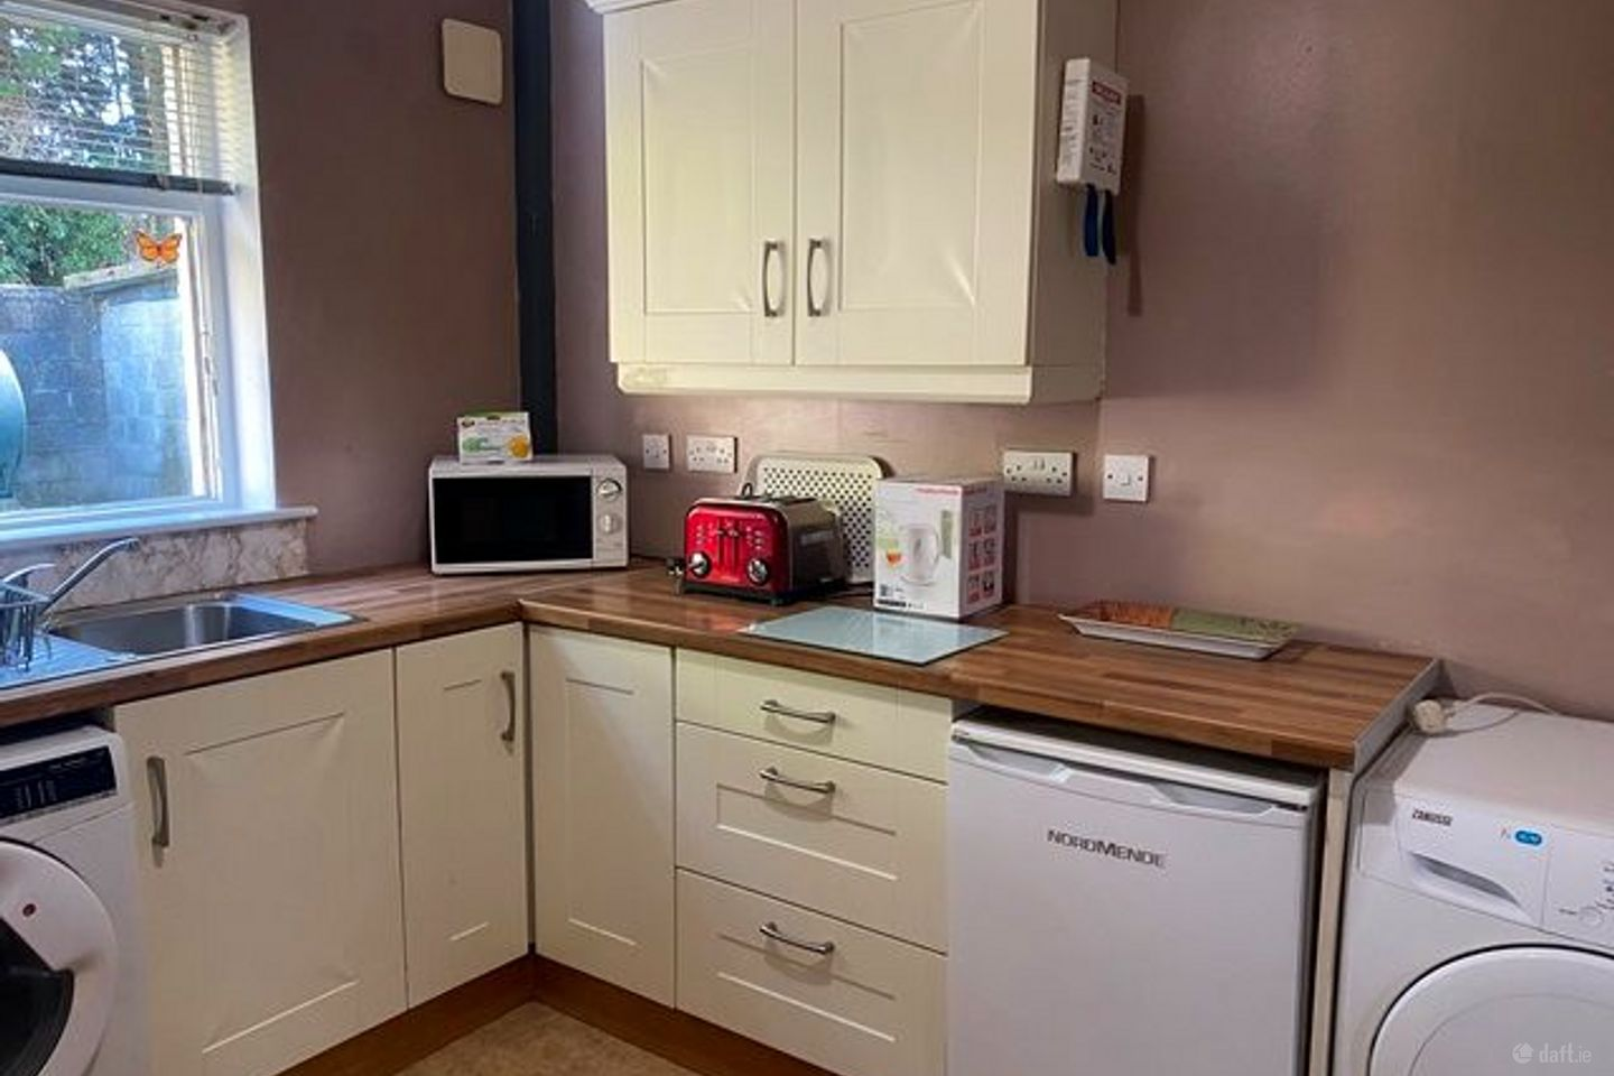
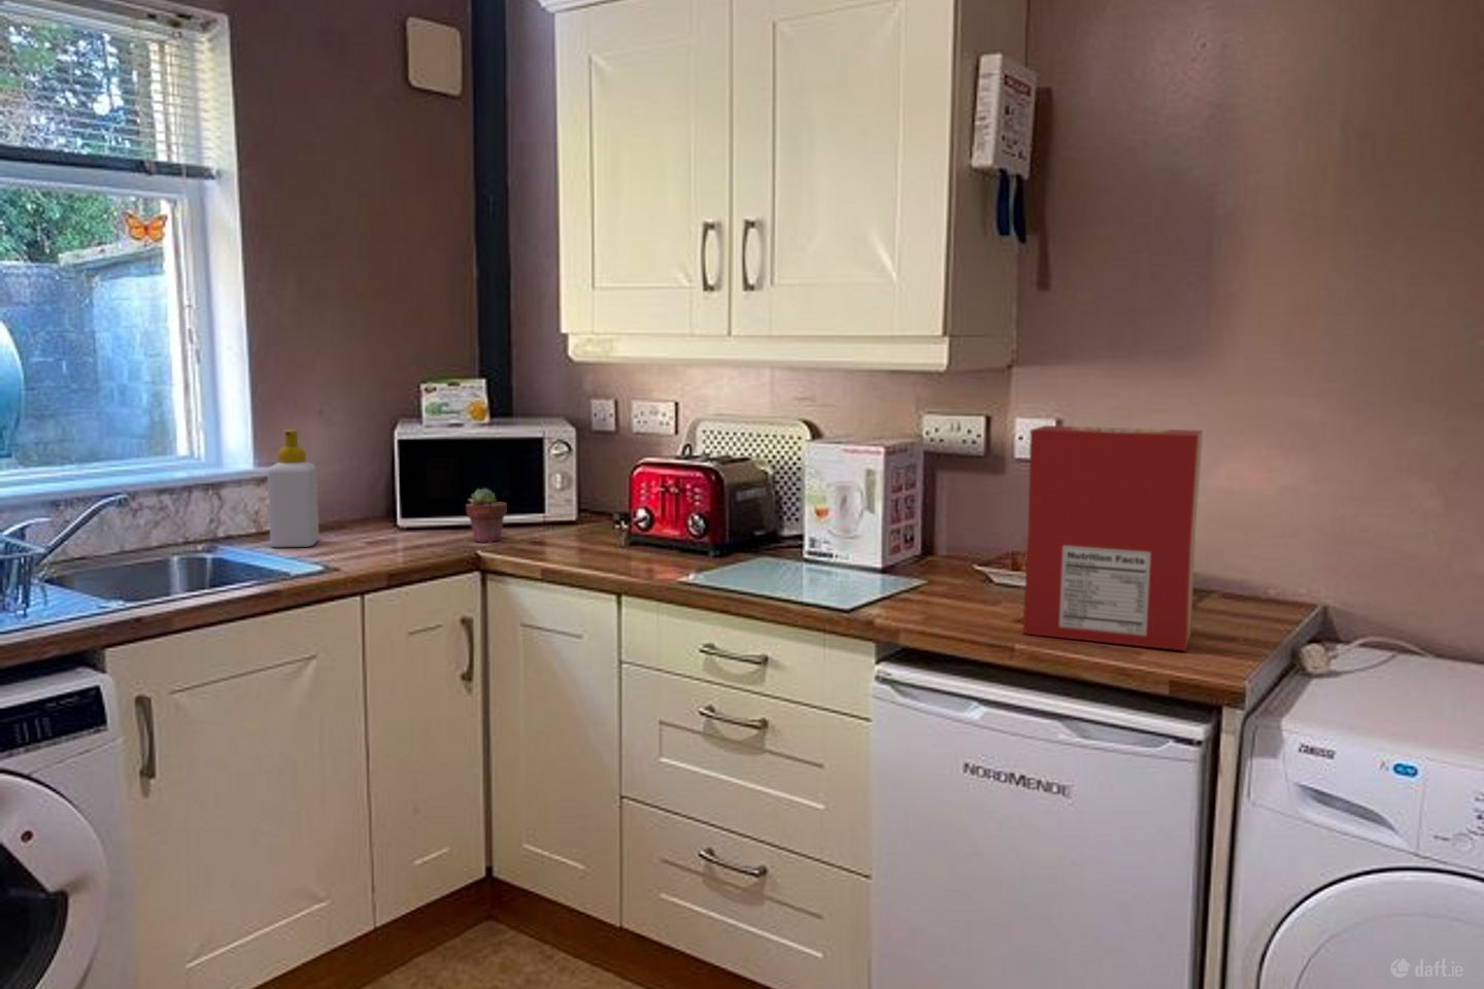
+ potted succulent [465,487,508,544]
+ cereal box [1021,425,1204,652]
+ soap bottle [266,428,320,549]
